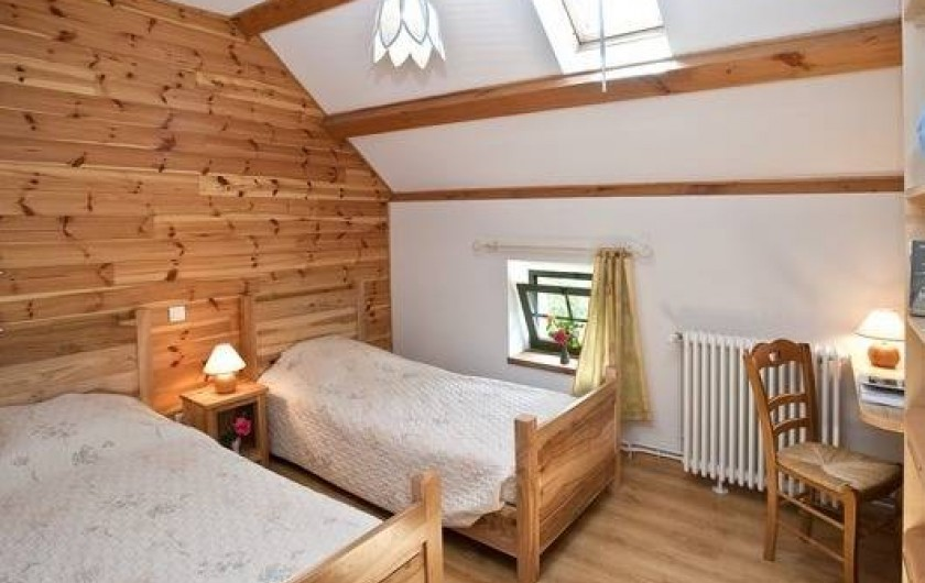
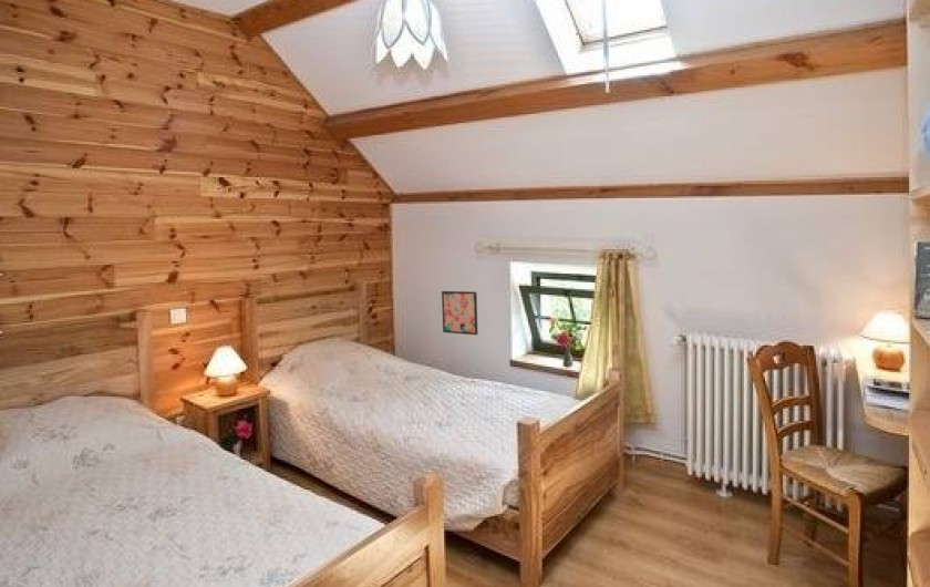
+ wall art [441,290,479,336]
